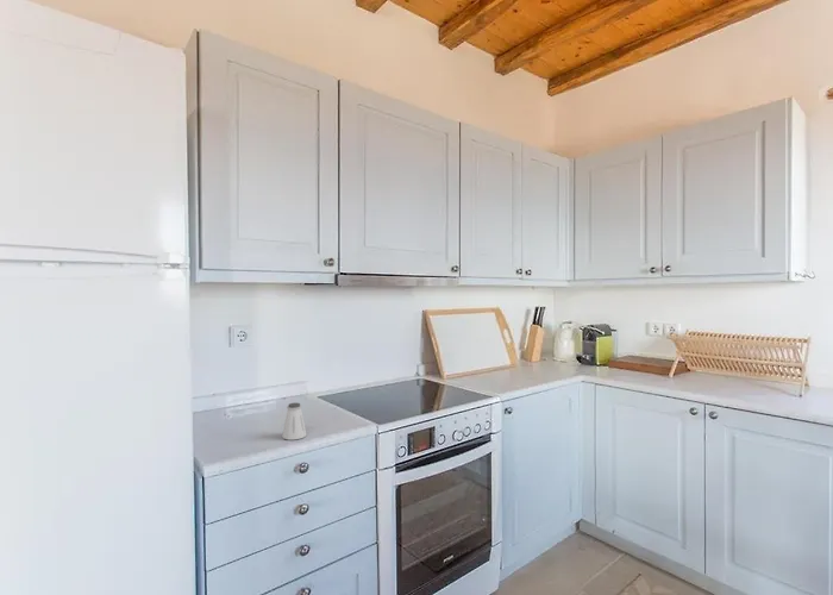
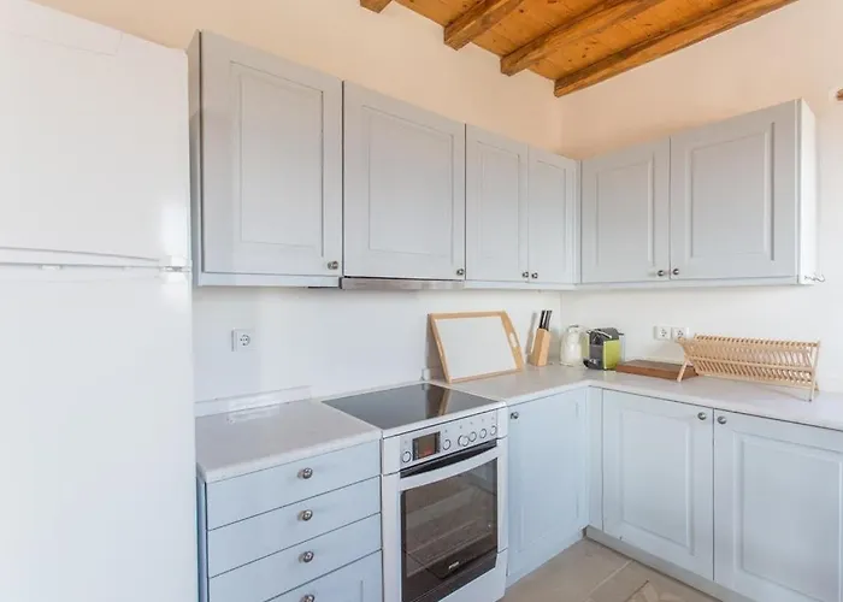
- saltshaker [281,402,308,440]
